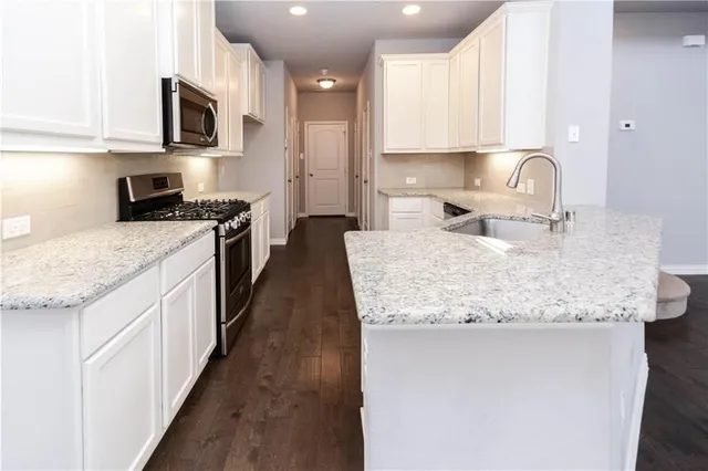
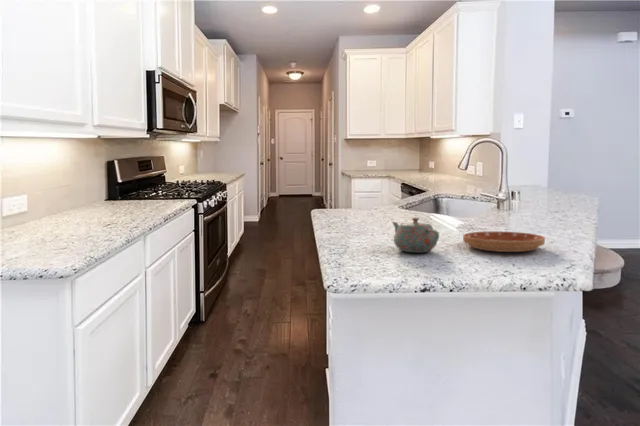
+ teapot [391,217,440,253]
+ saucer [462,231,546,253]
